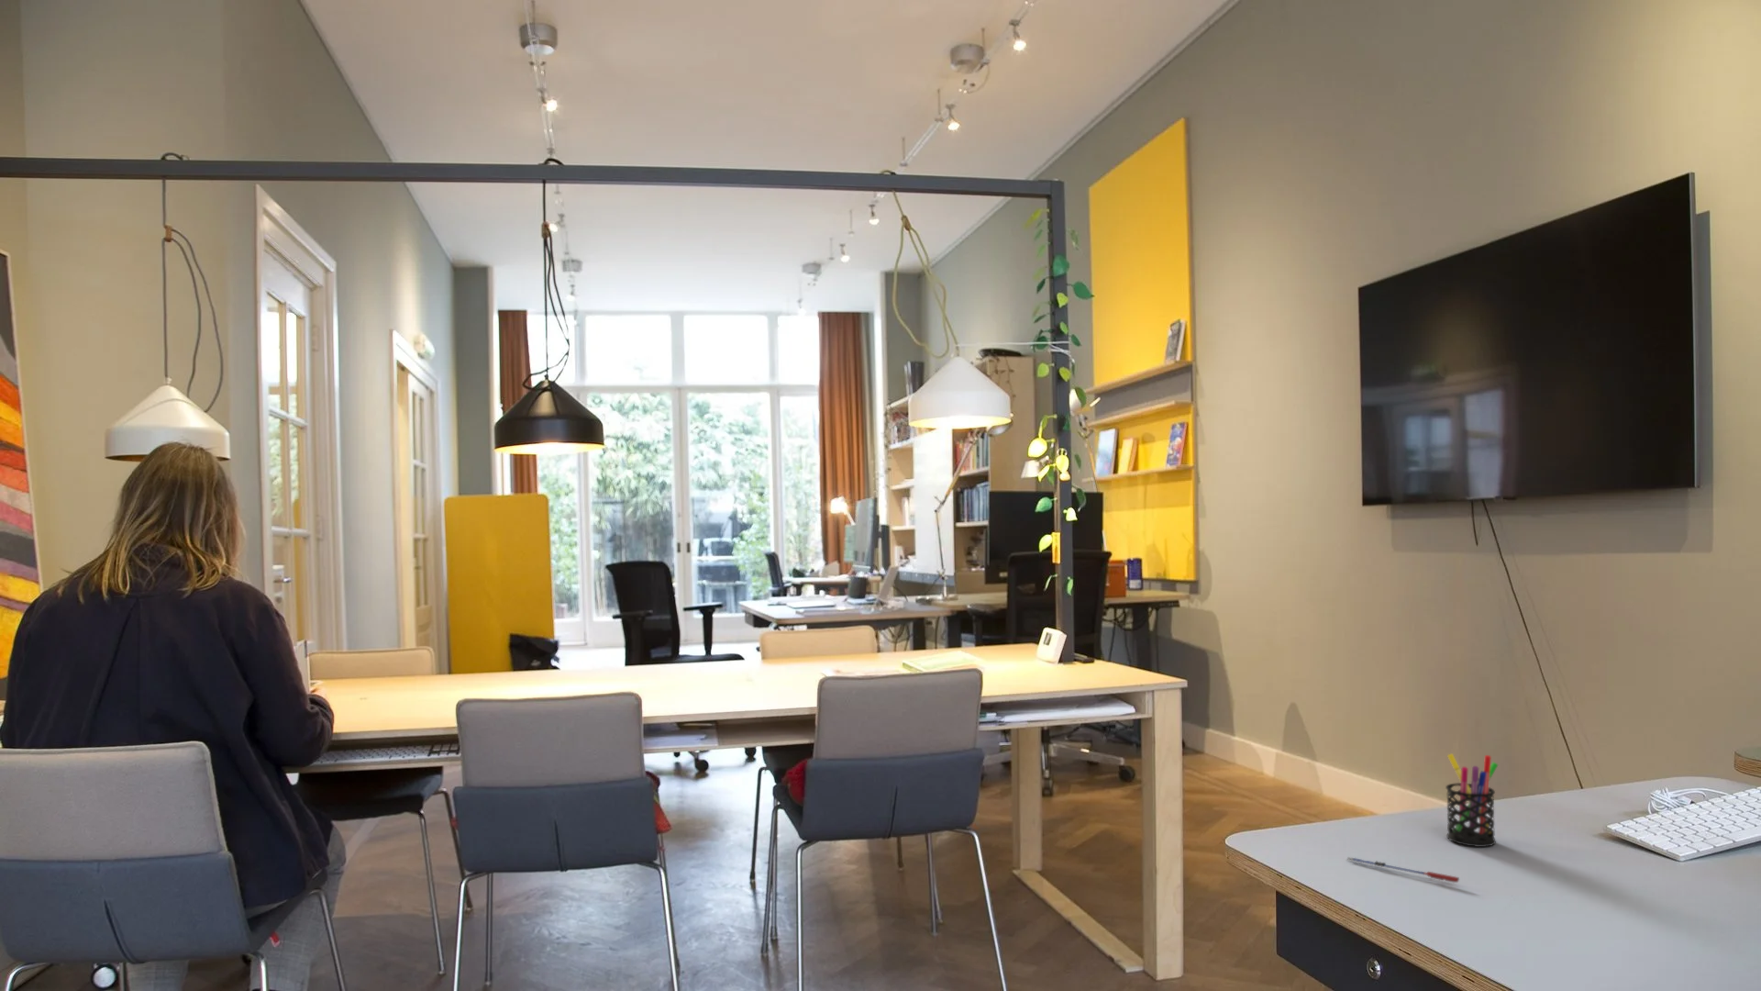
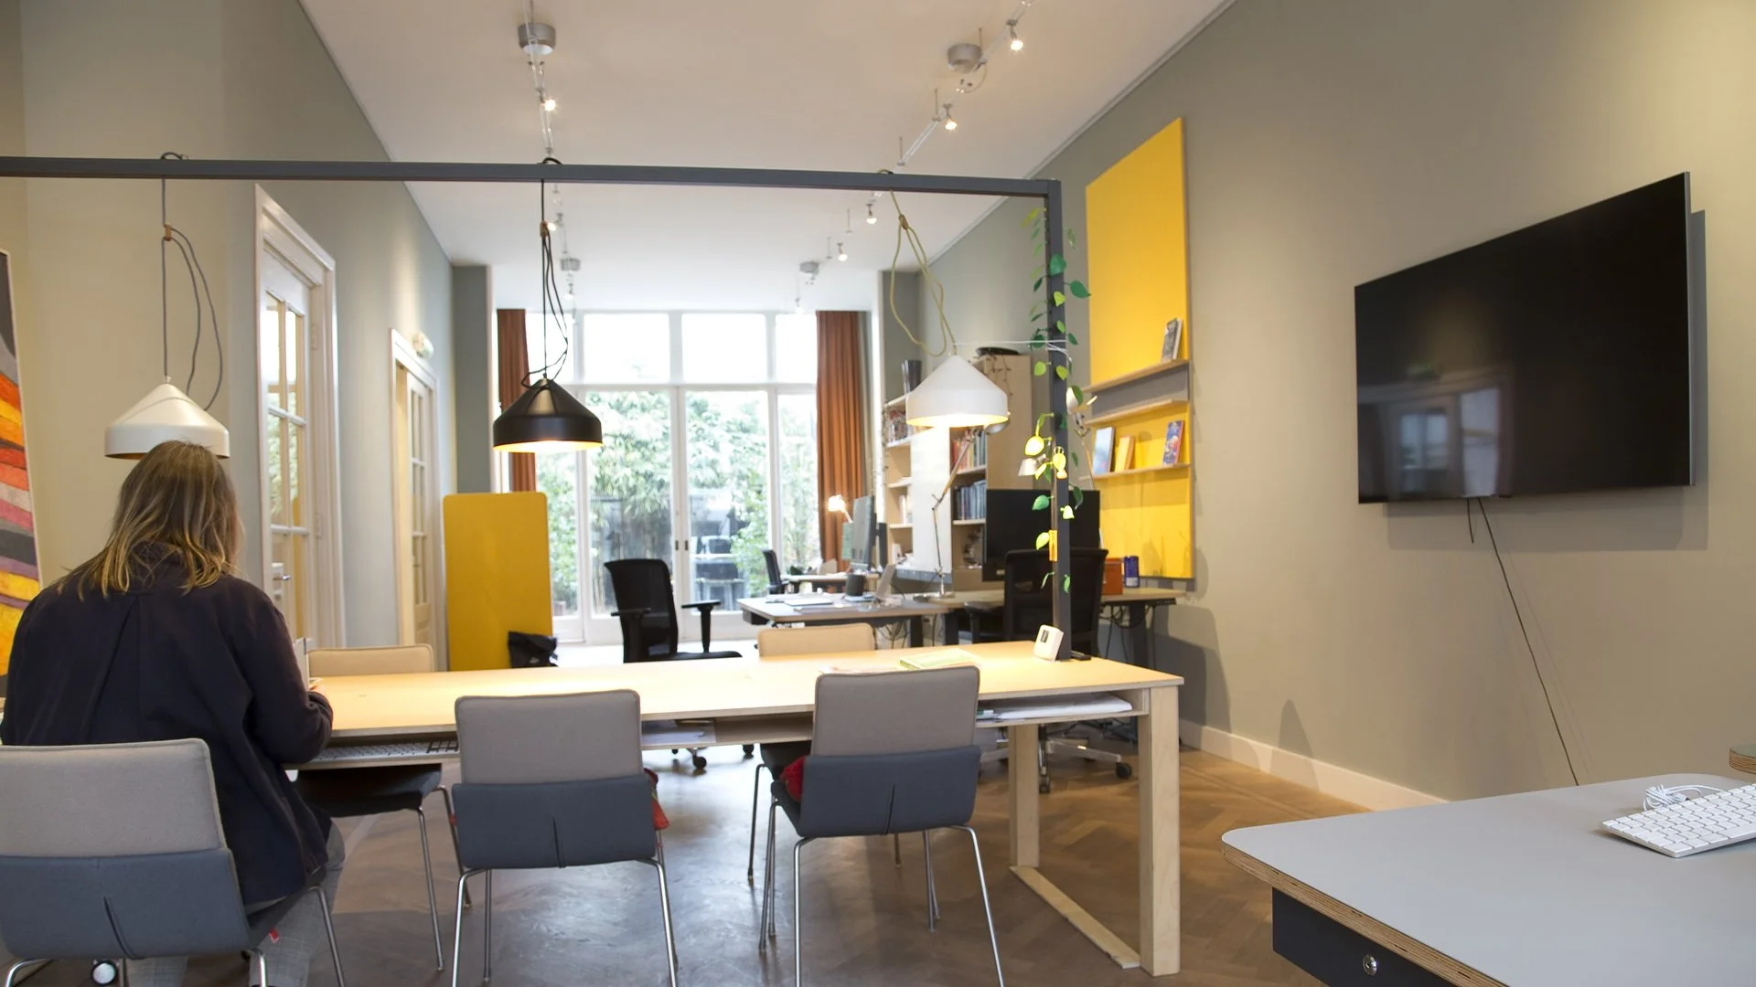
- pen holder [1444,753,1499,848]
- pen [1346,857,1460,883]
